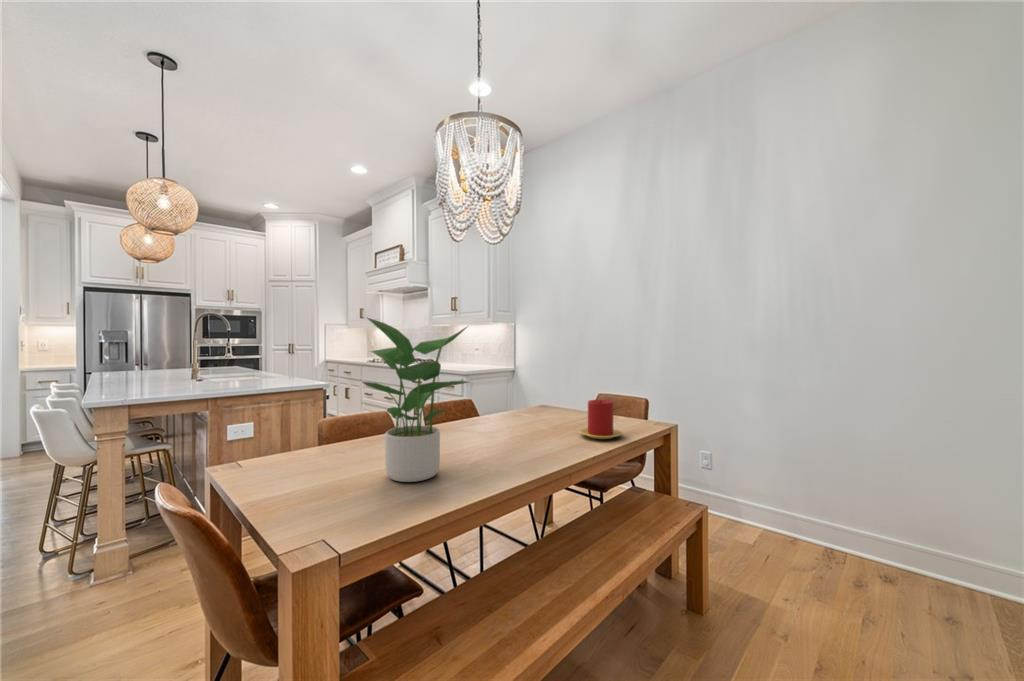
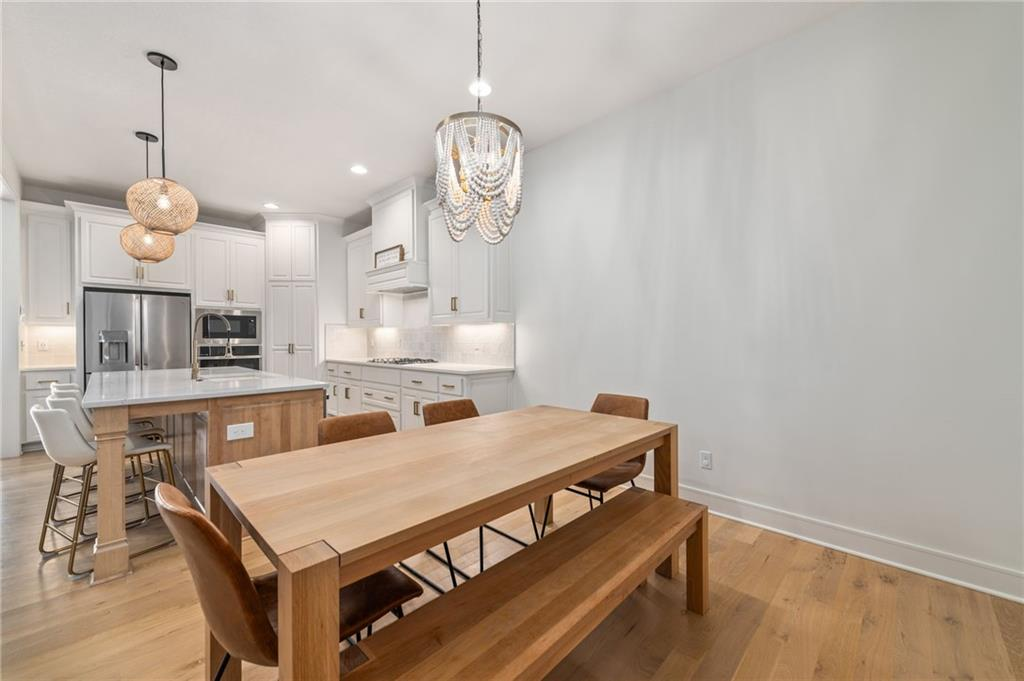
- candle [578,399,623,440]
- potted plant [361,316,470,483]
